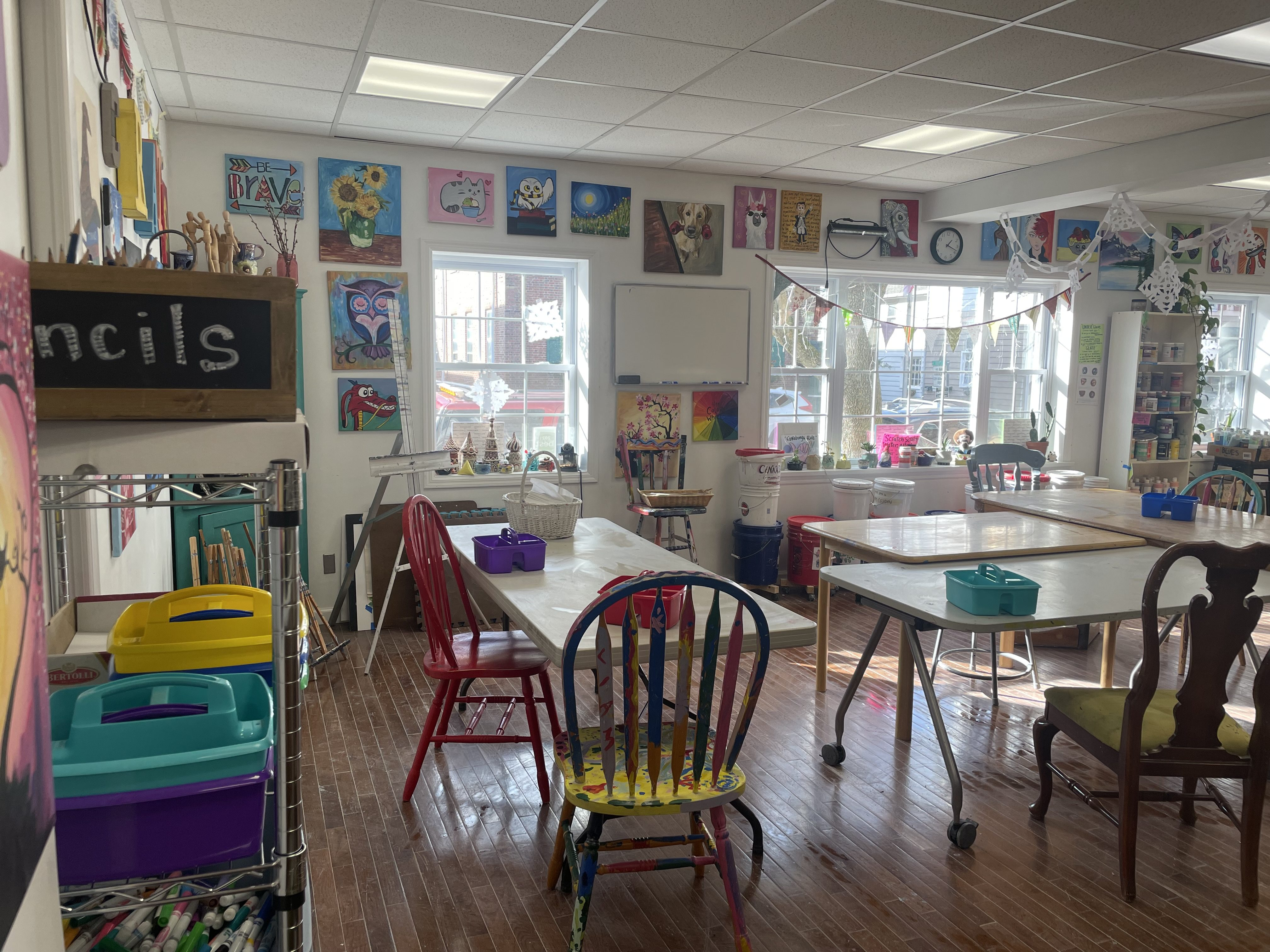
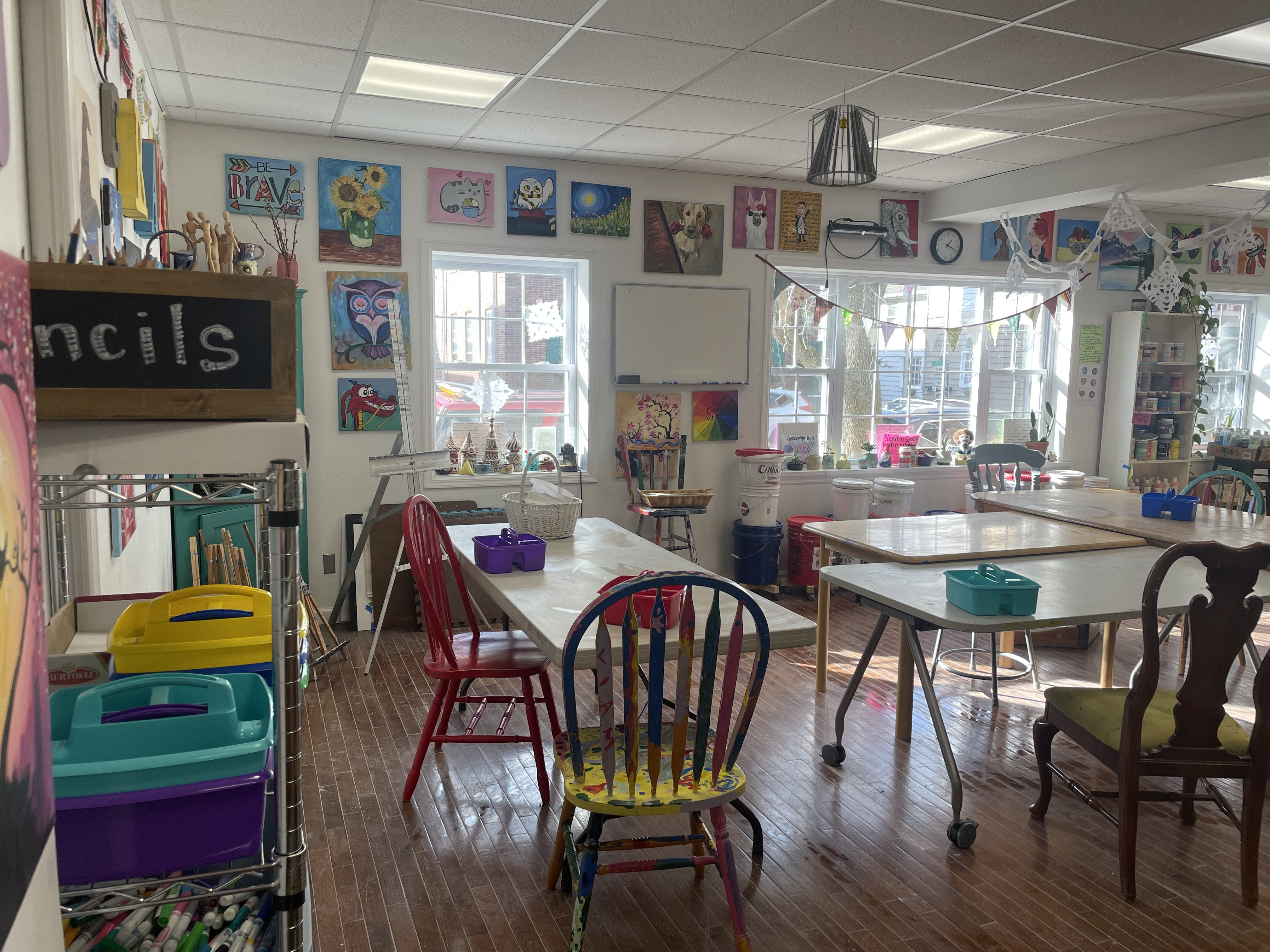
+ pendant light [806,82,879,187]
